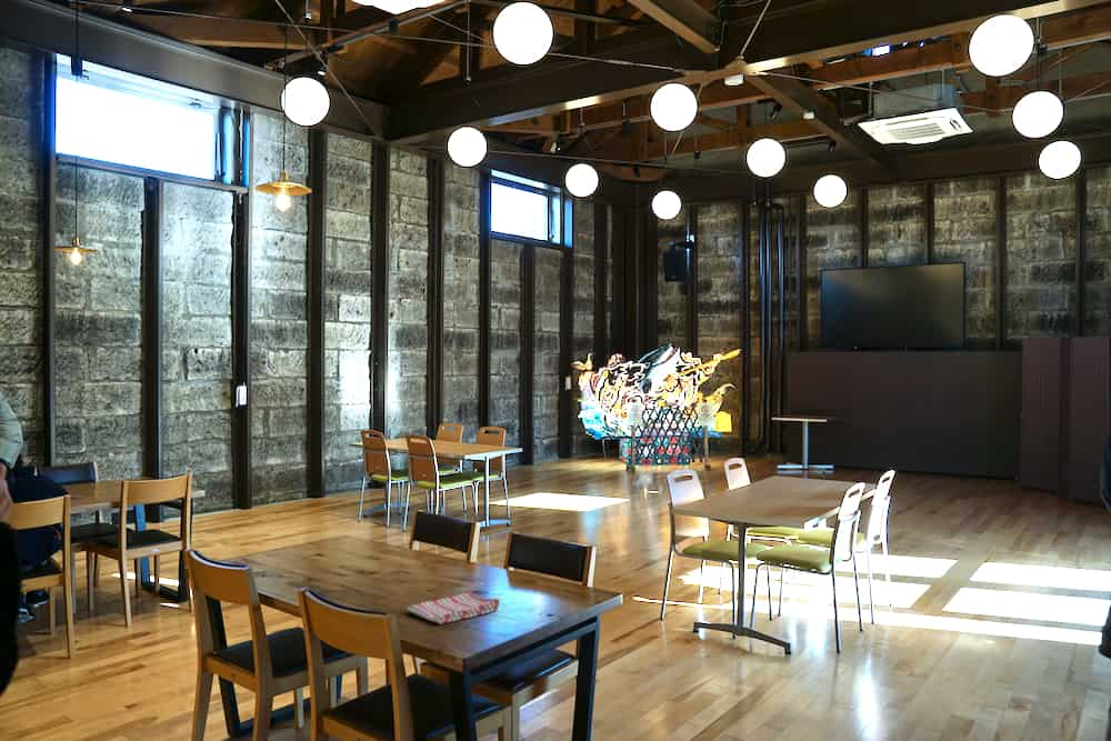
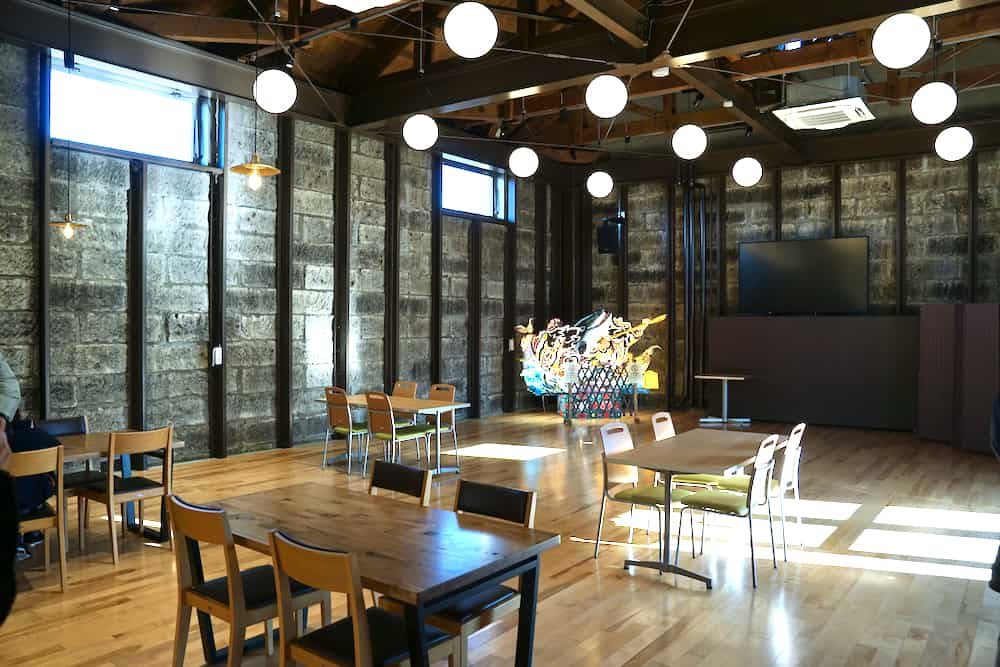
- dish towel [406,591,501,625]
